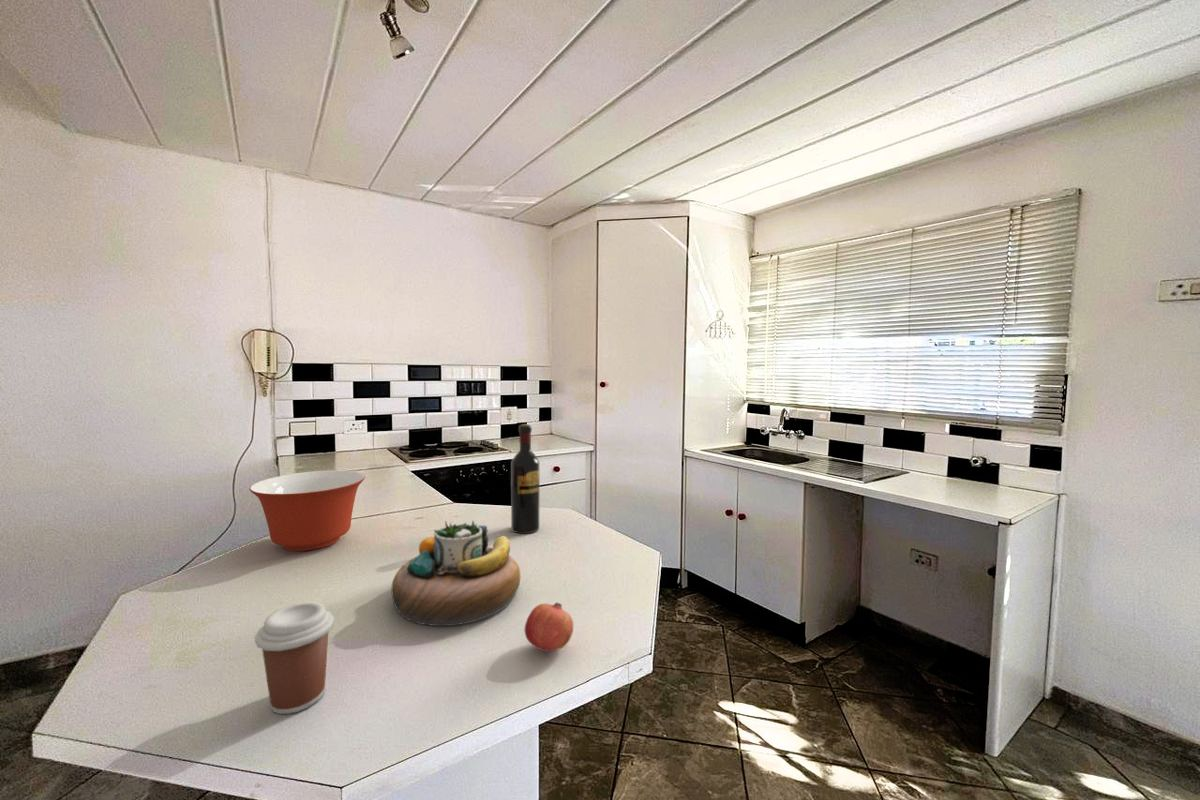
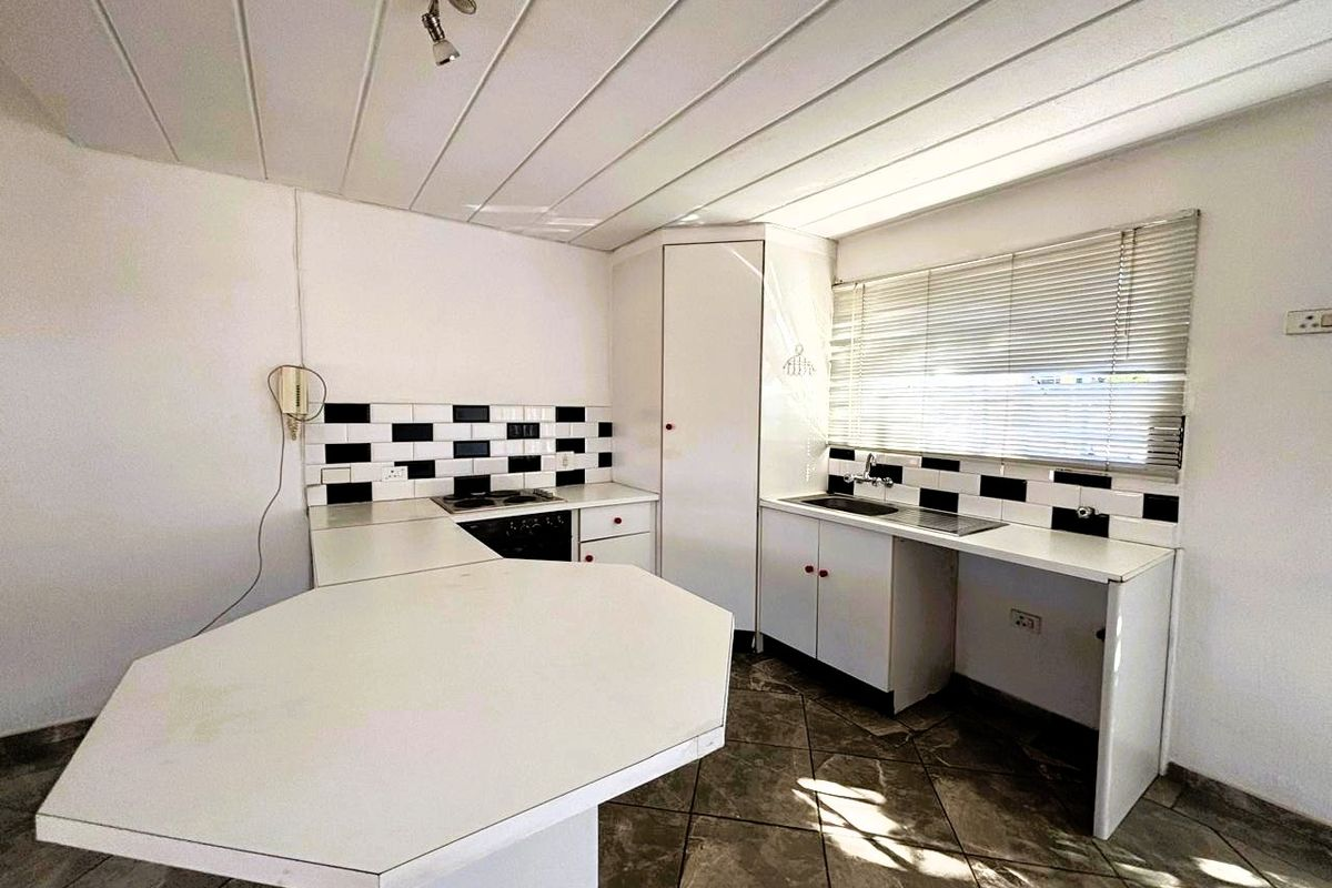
- coffee cup [254,601,335,715]
- decorative bowl [390,520,521,627]
- pomegranate [523,601,574,652]
- wine bottle [510,423,541,534]
- mixing bowl [248,470,366,552]
